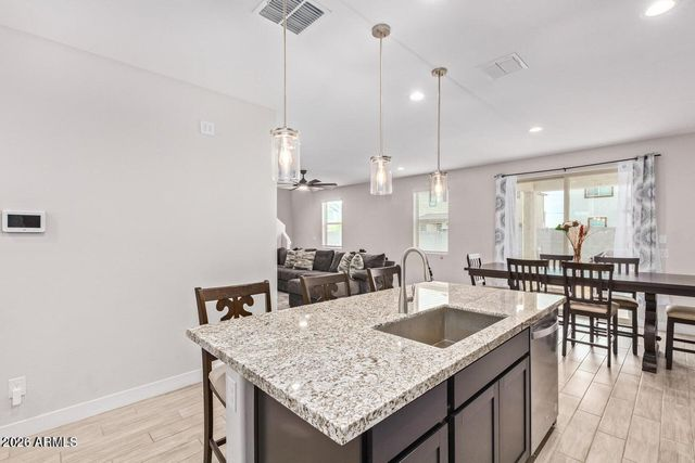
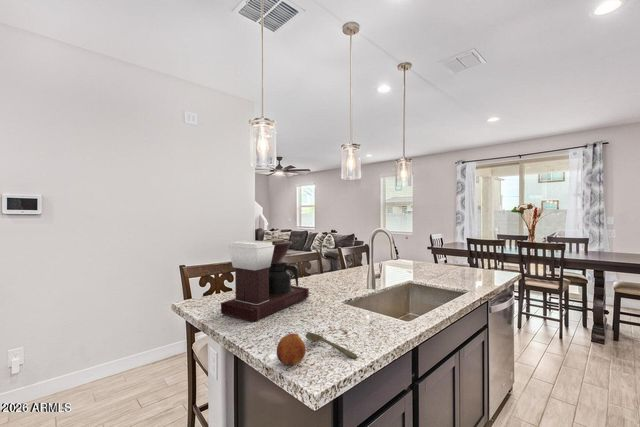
+ spoon [305,332,358,359]
+ coffee maker [220,238,310,323]
+ fruit [276,333,307,366]
